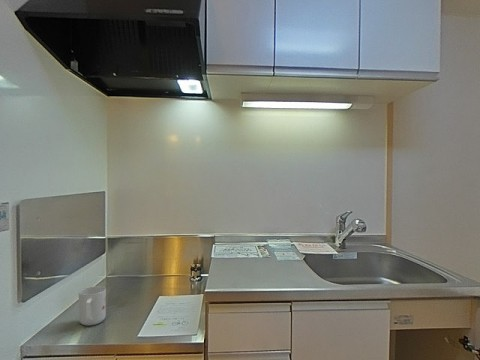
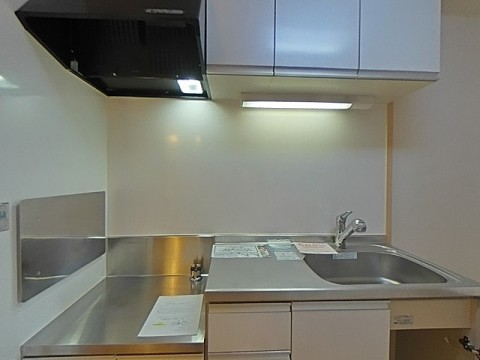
- mug [78,285,107,327]
